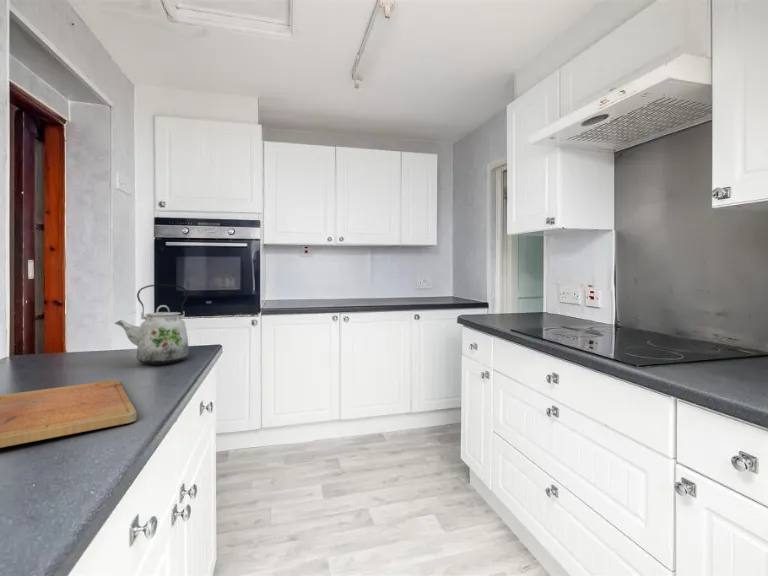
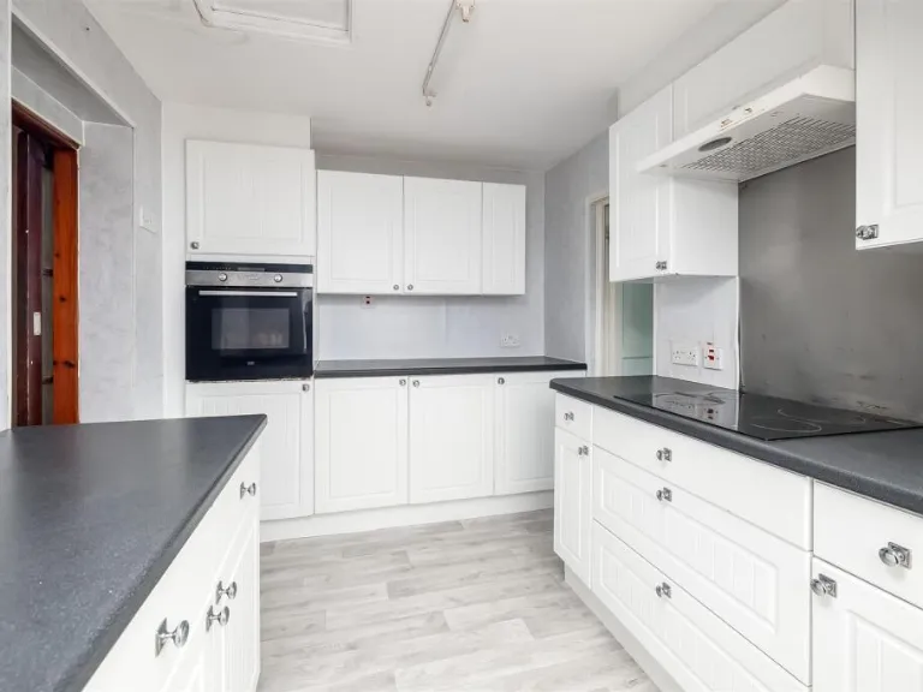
- cutting board [0,379,138,449]
- kettle [113,284,190,365]
